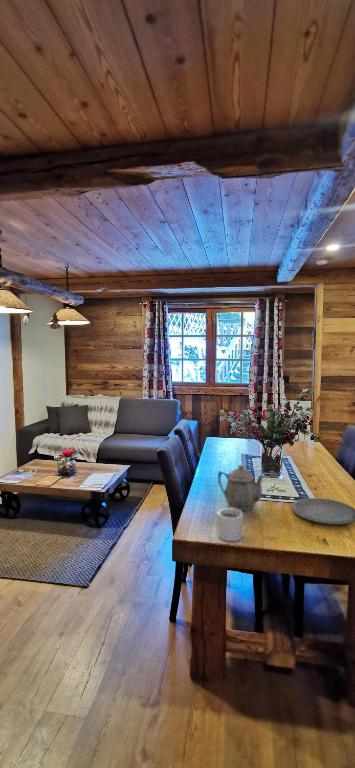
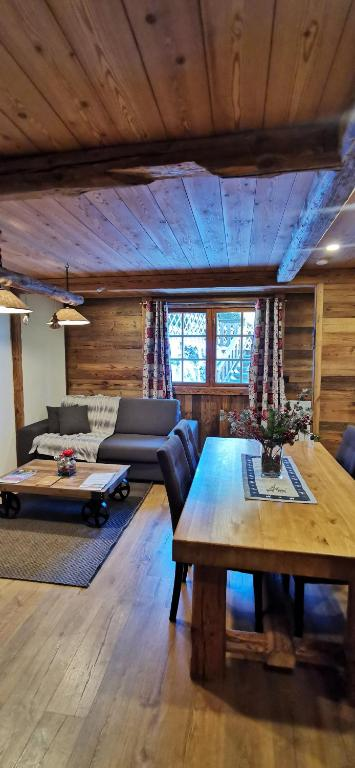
- mug [214,507,244,542]
- plate [291,497,355,525]
- teapot [217,464,265,512]
